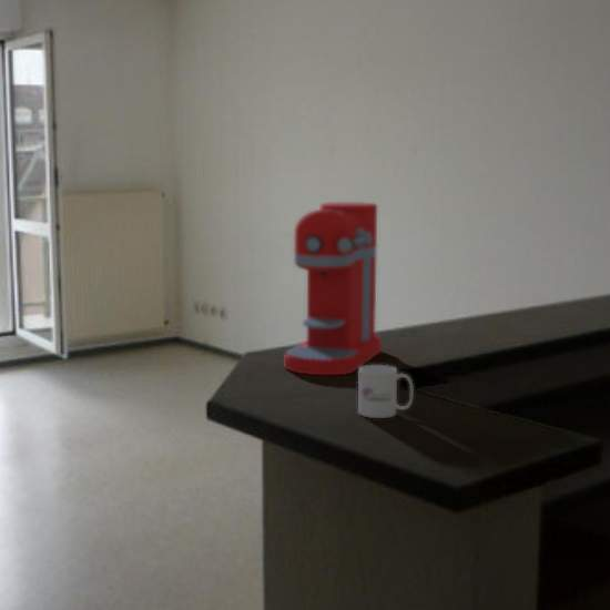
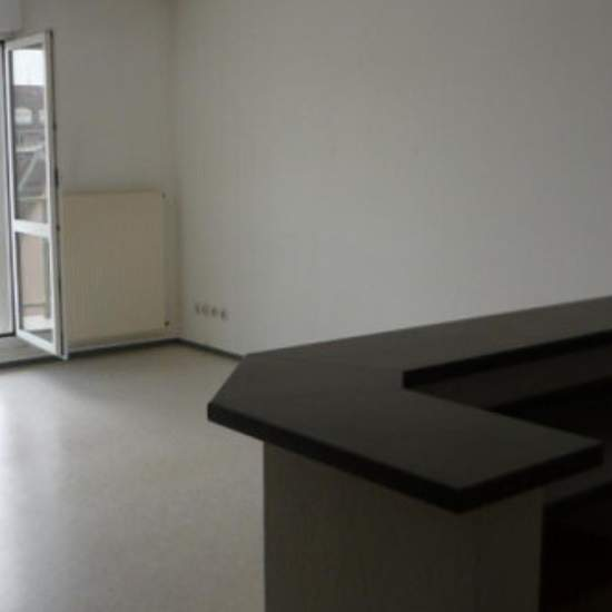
- mug [357,364,415,419]
- coffee maker [284,201,383,376]
